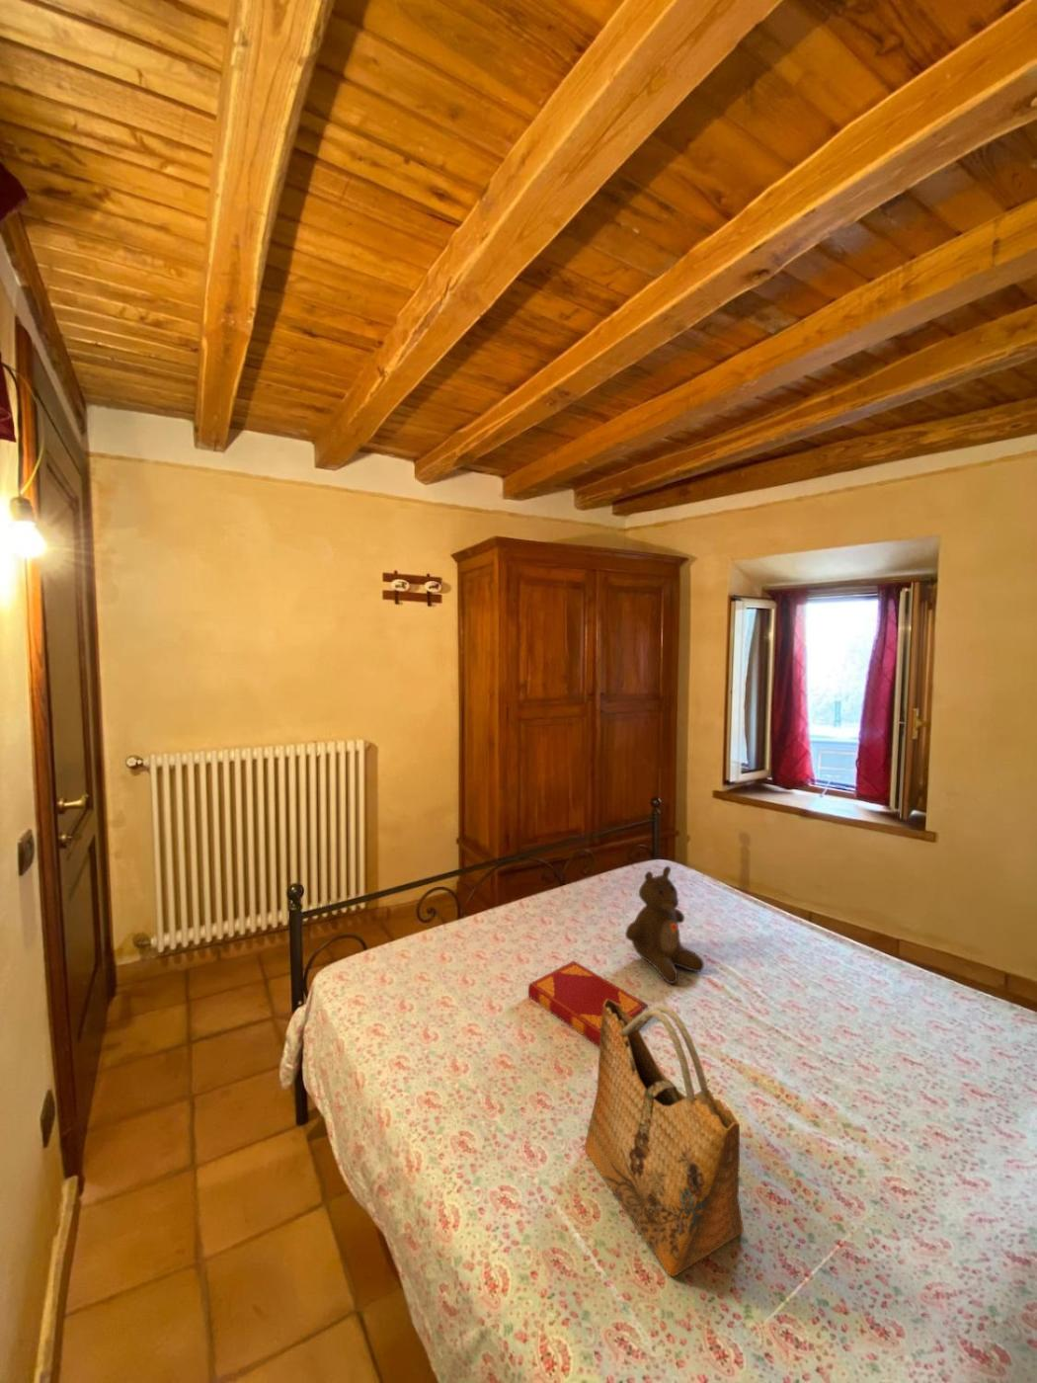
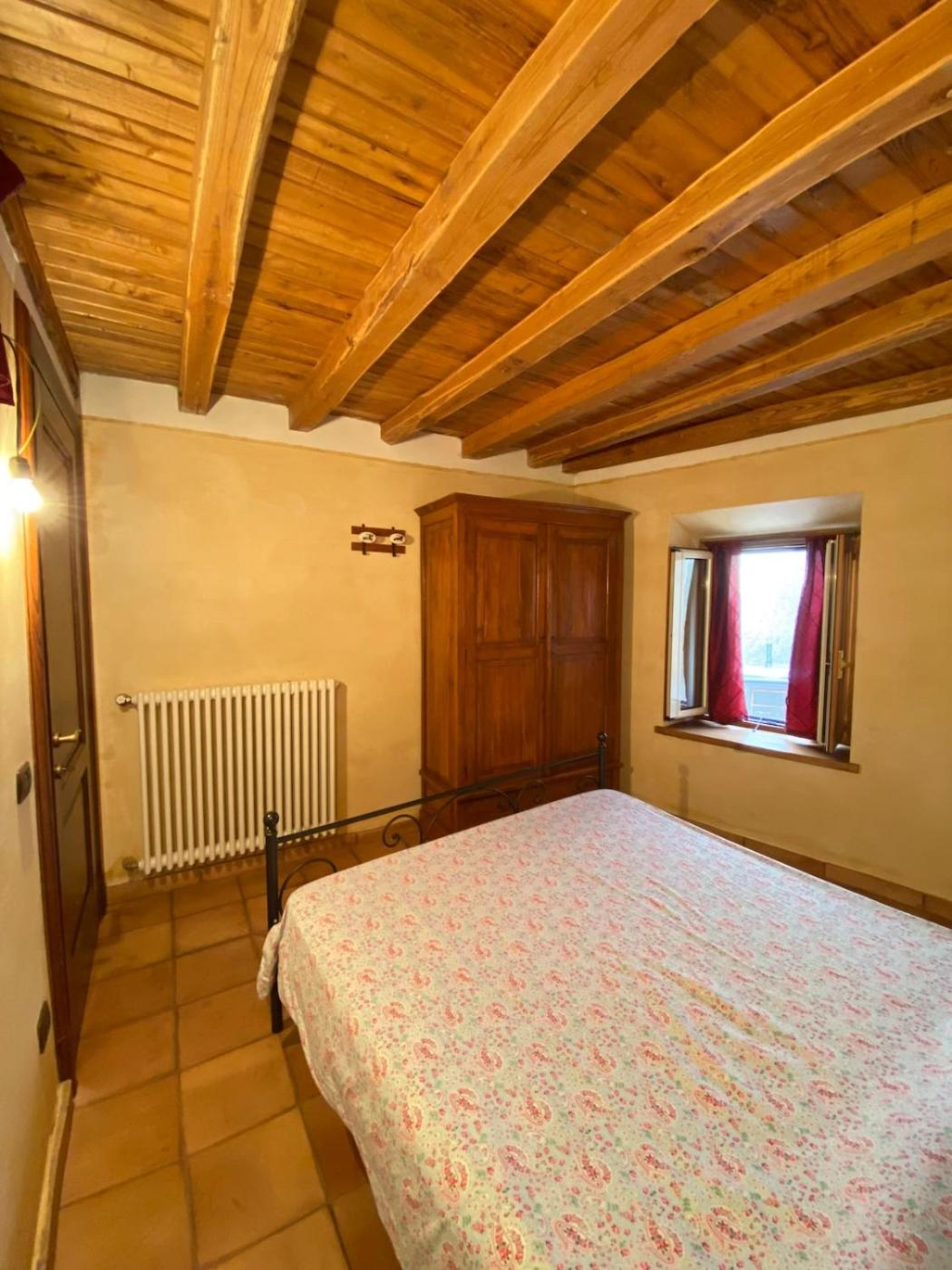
- hardback book [527,960,649,1048]
- grocery bag [584,999,745,1277]
- teddy bear [624,866,705,984]
